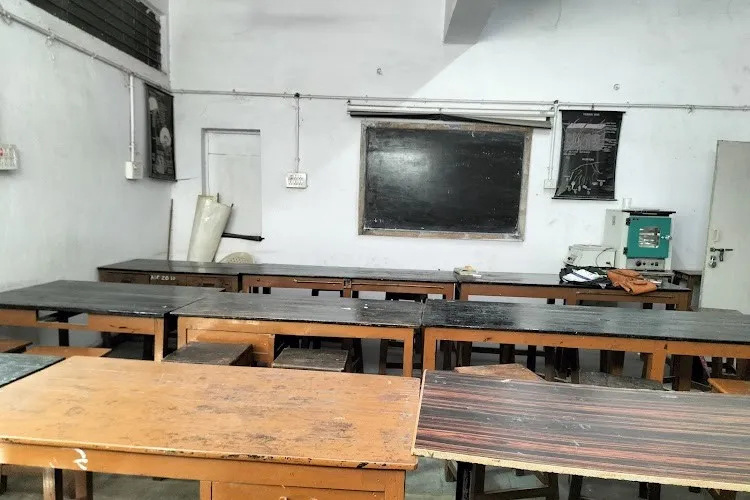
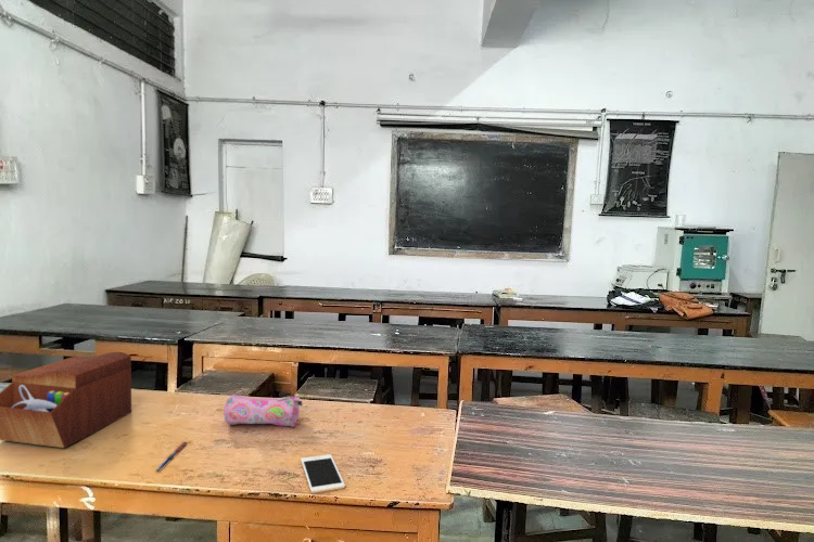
+ sewing box [0,351,132,449]
+ cell phone [300,453,346,494]
+ pencil case [222,393,304,428]
+ pen [155,440,189,472]
